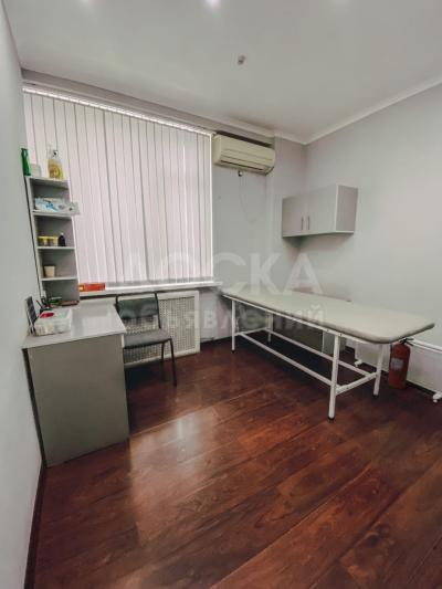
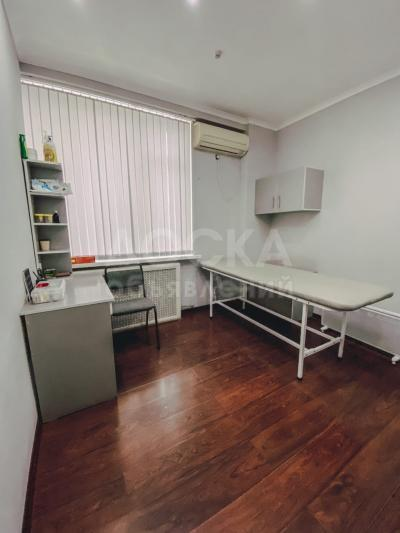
- fire extinguisher [387,337,415,390]
